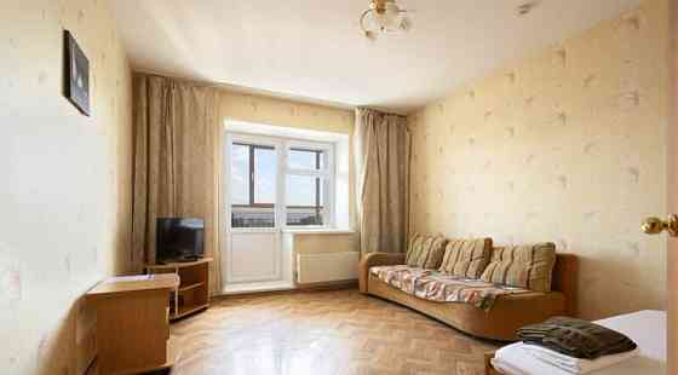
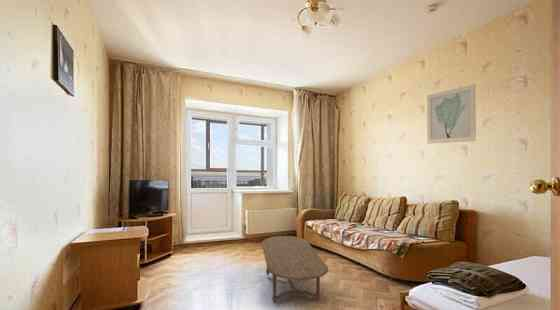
+ coffee table [261,235,329,303]
+ wall art [426,83,477,145]
